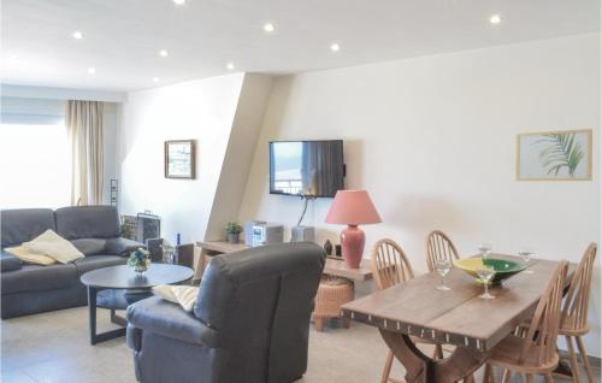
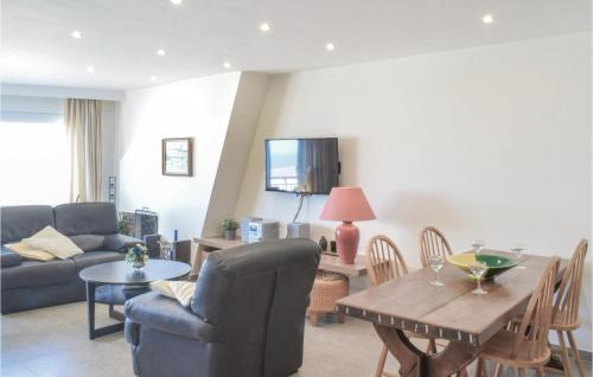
- wall art [514,128,594,182]
